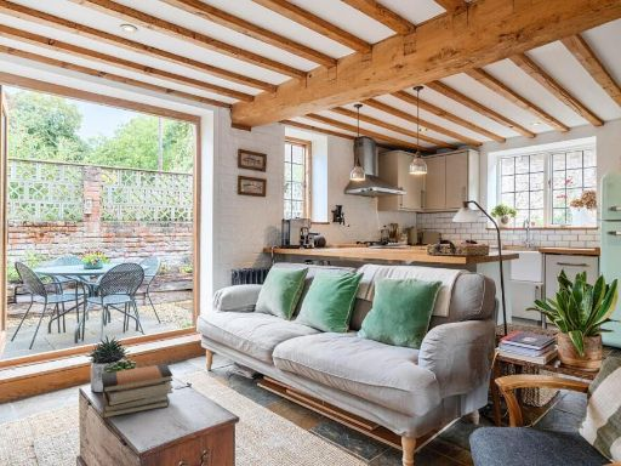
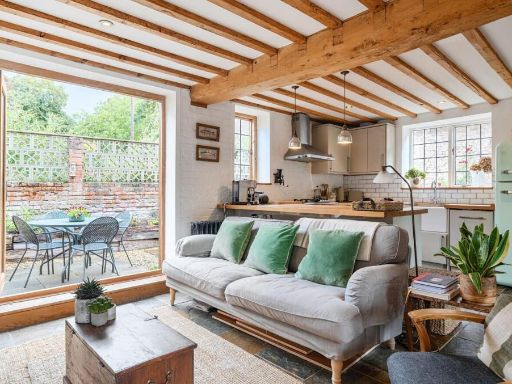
- book stack [101,363,175,420]
